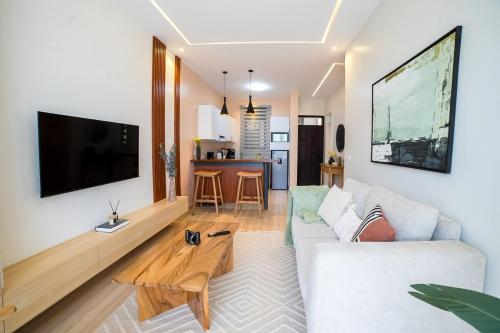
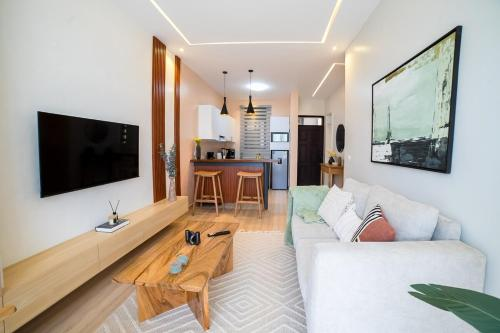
+ napkin ring [169,254,190,275]
